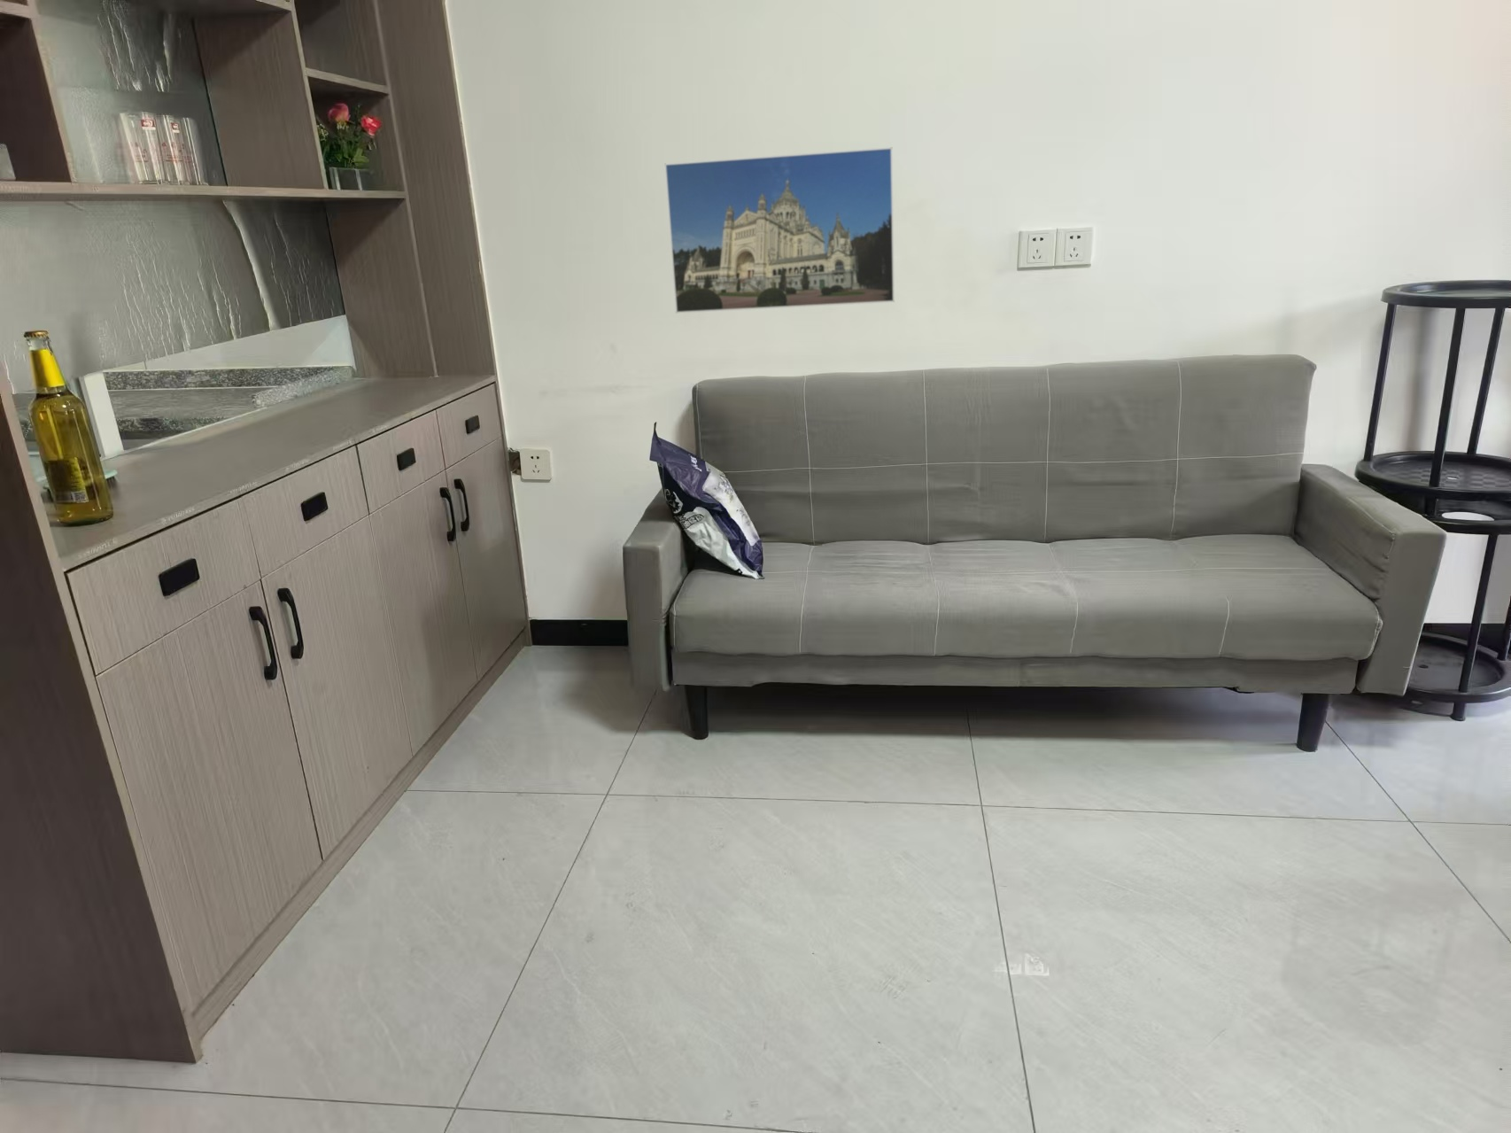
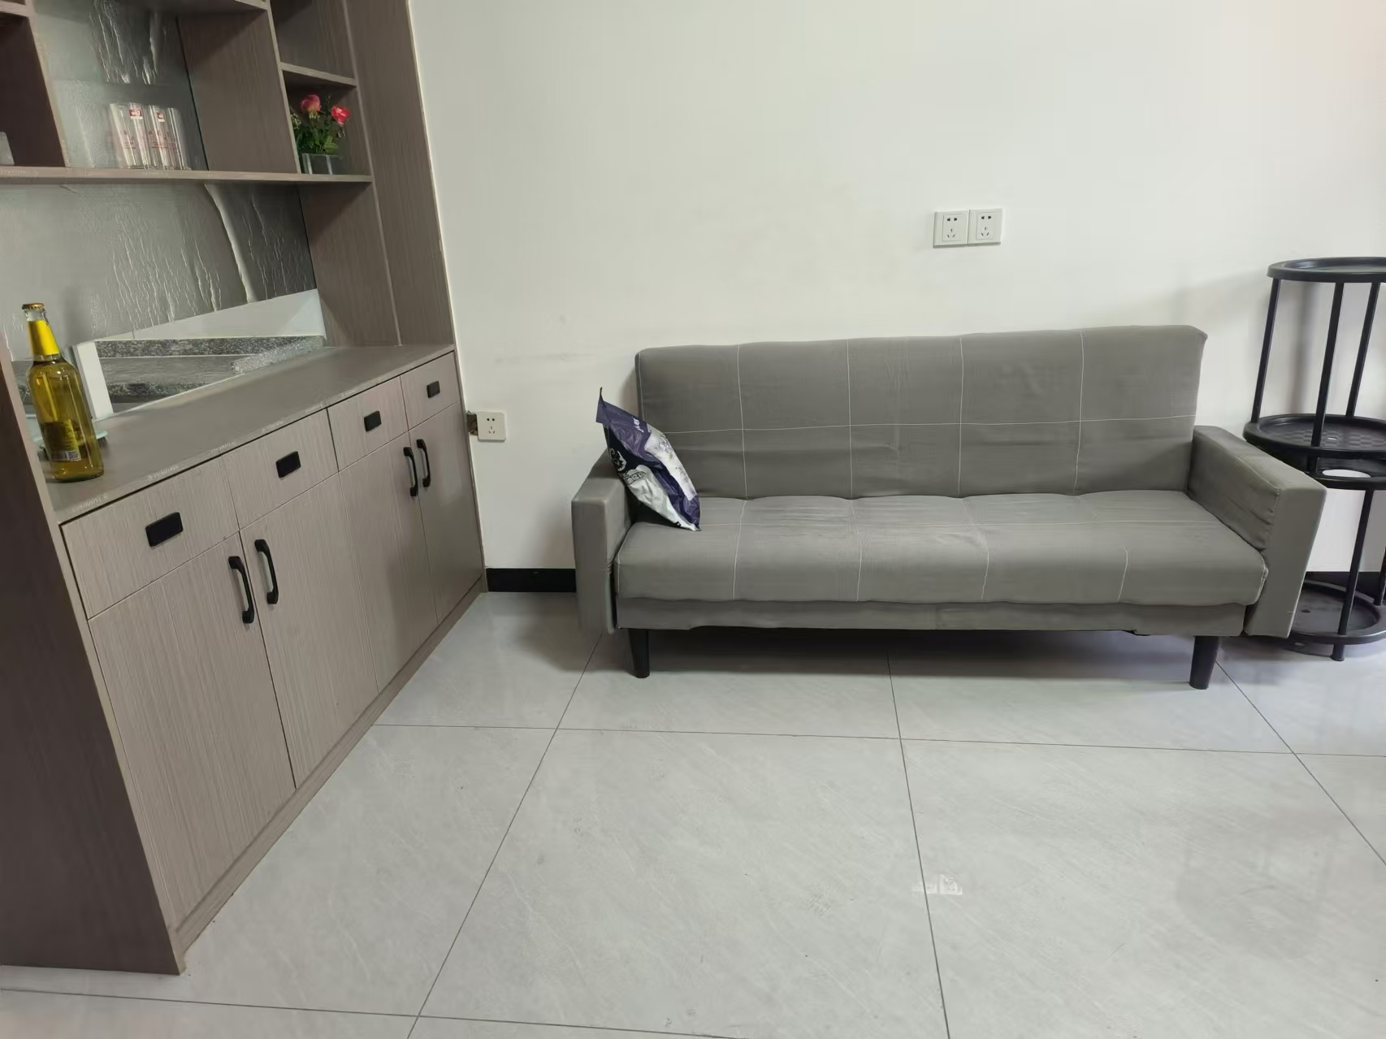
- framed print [664,146,896,314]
